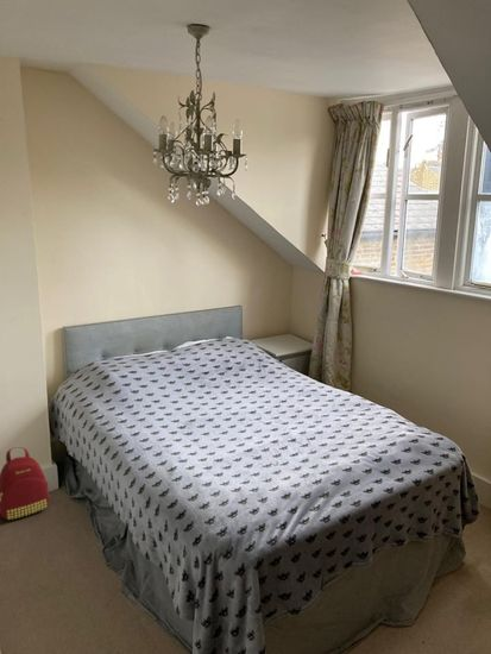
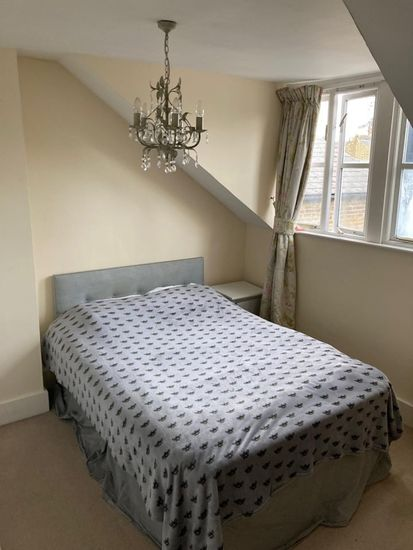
- backpack [0,446,50,521]
